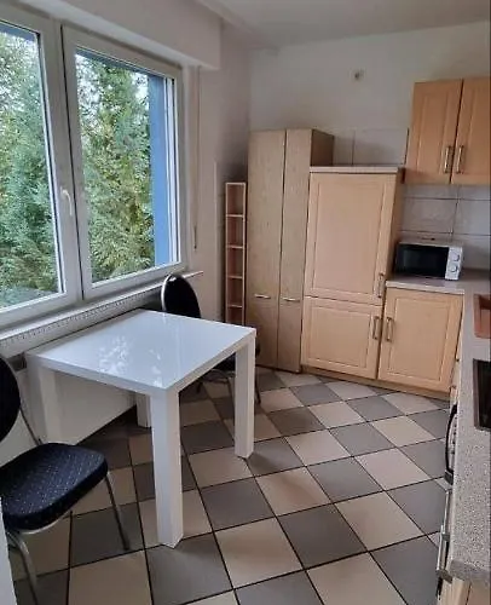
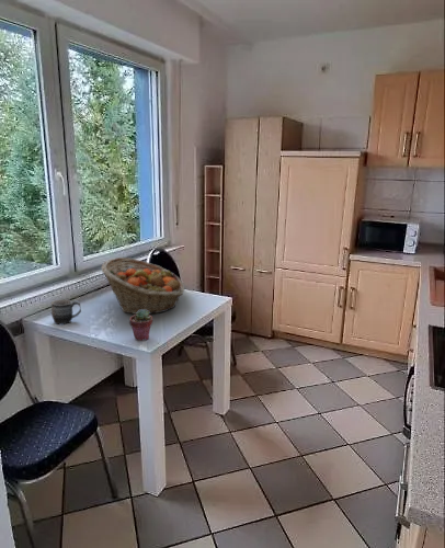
+ potted succulent [128,310,153,342]
+ fruit basket [100,256,185,316]
+ mug [50,299,82,326]
